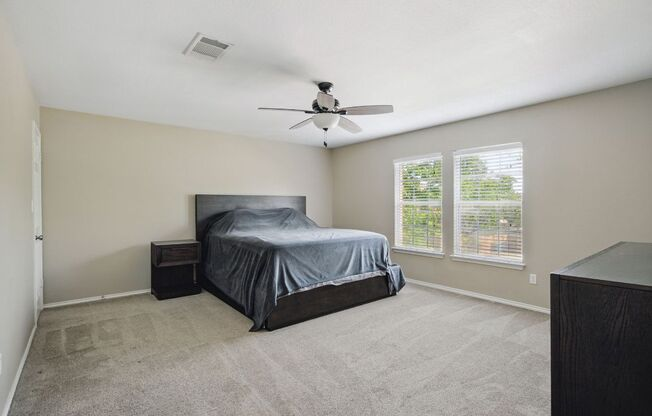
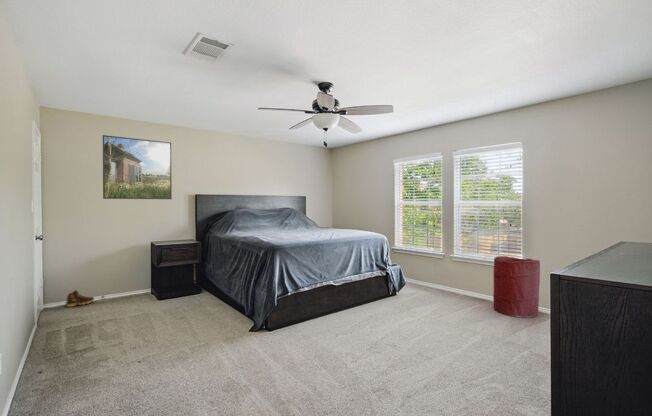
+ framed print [102,134,173,200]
+ laundry hamper [492,255,541,319]
+ shoe [64,289,95,308]
